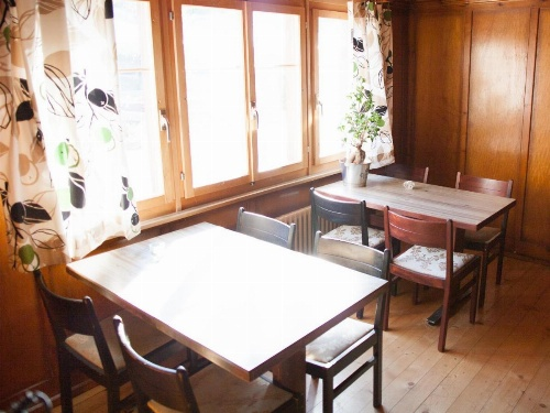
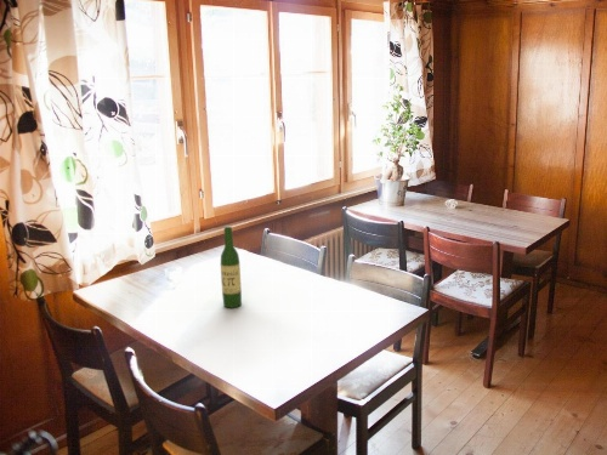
+ wine bottle [220,226,243,309]
